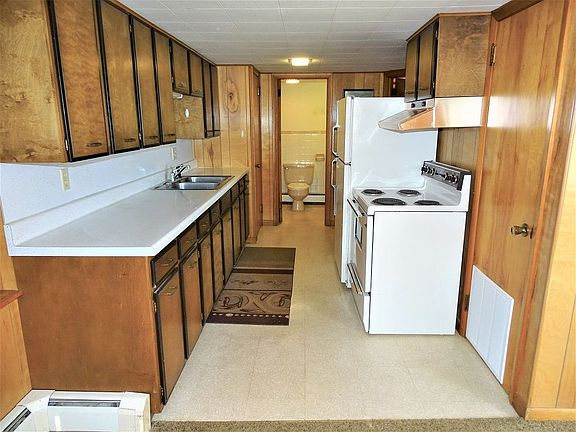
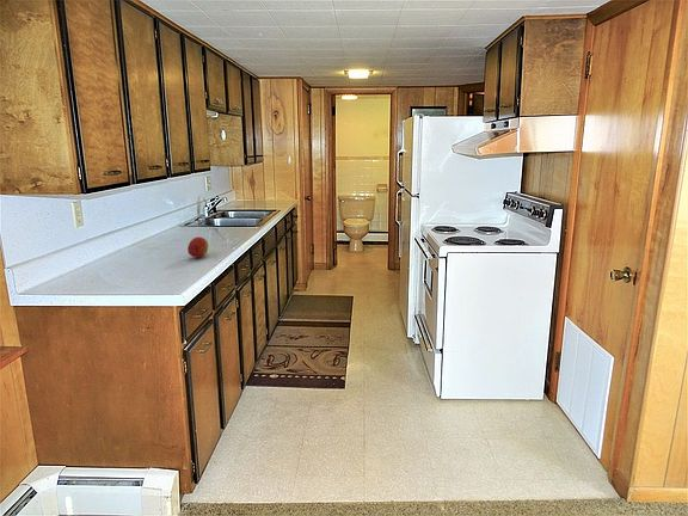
+ fruit [186,235,209,259]
